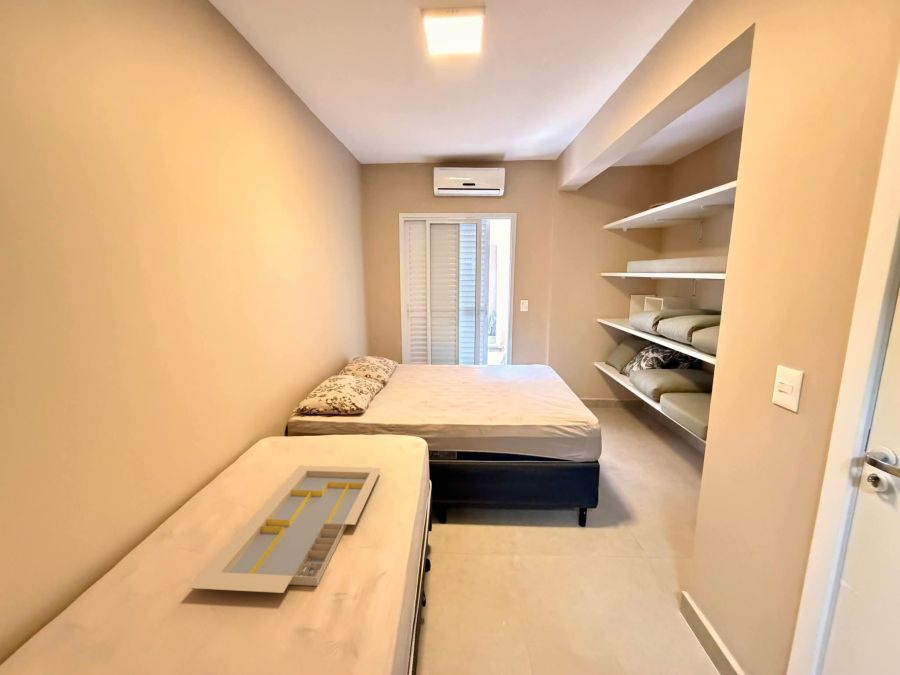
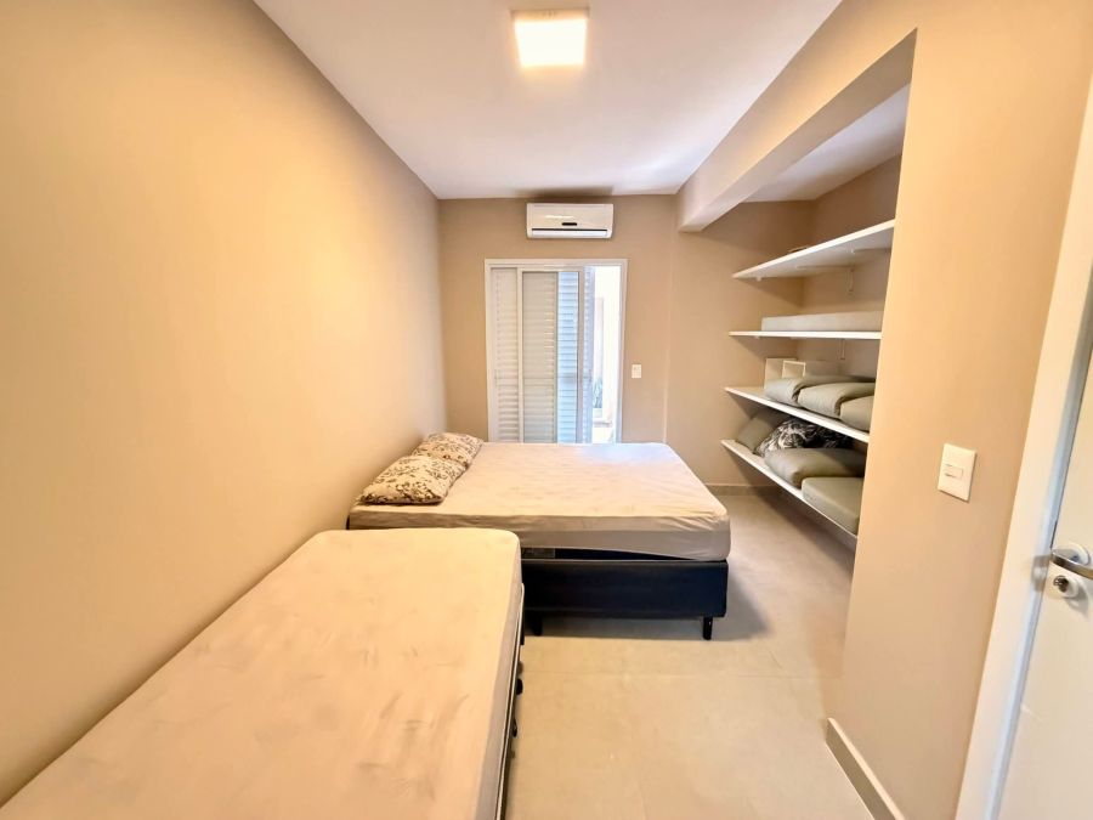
- serving tray [187,464,382,594]
